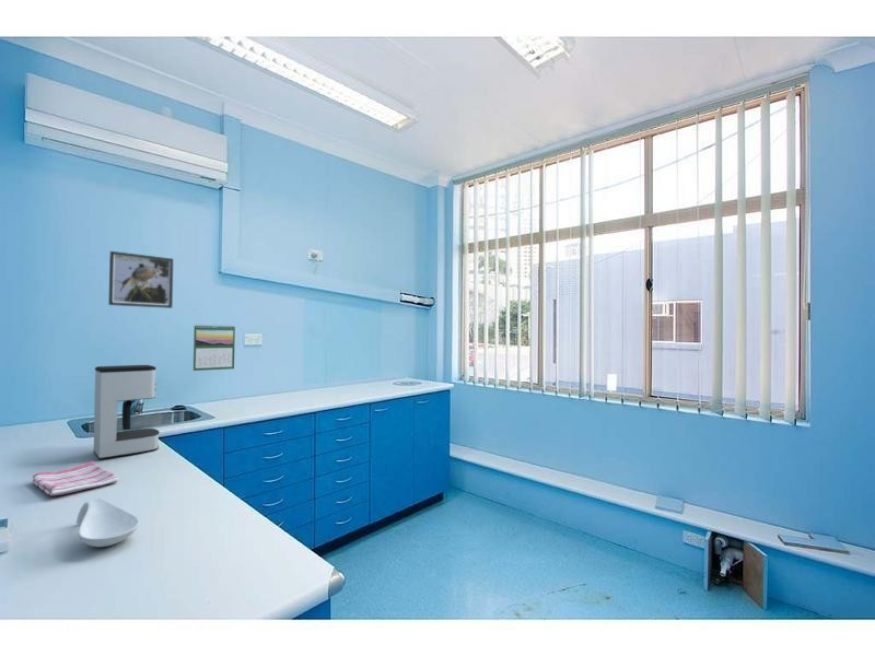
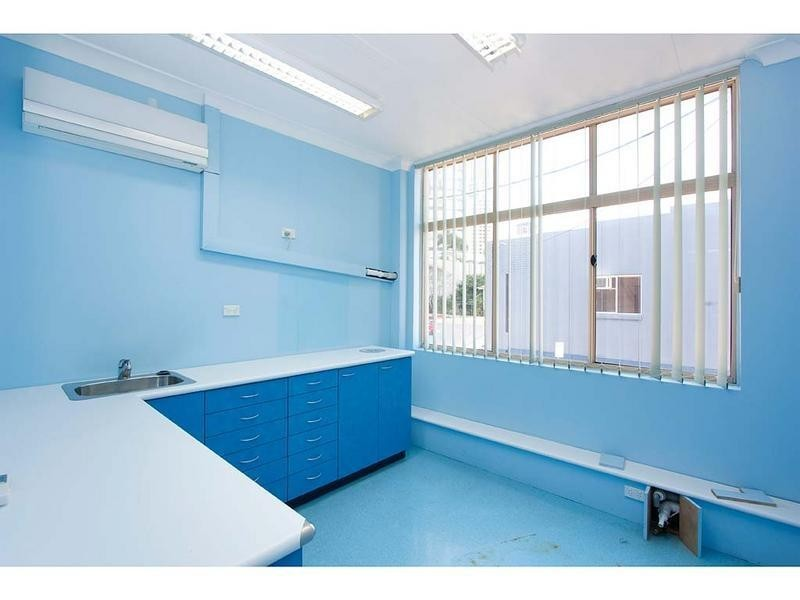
- coffee maker [92,364,160,460]
- dish towel [32,460,119,496]
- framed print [107,250,175,309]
- calendar [192,324,236,372]
- spoon rest [75,497,141,548]
